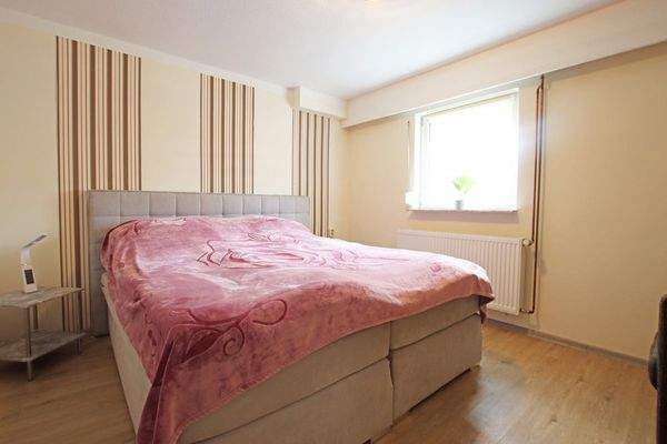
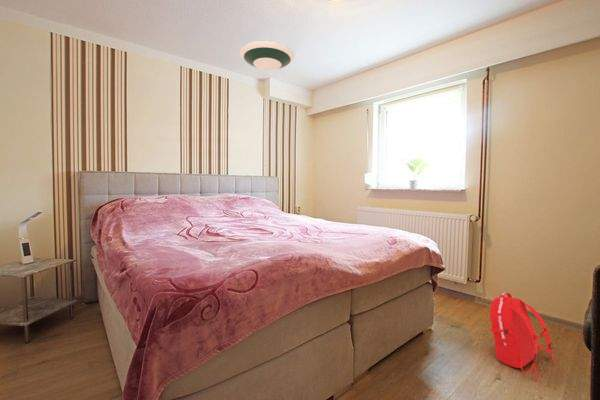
+ backpack [489,292,556,382]
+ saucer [239,40,296,72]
